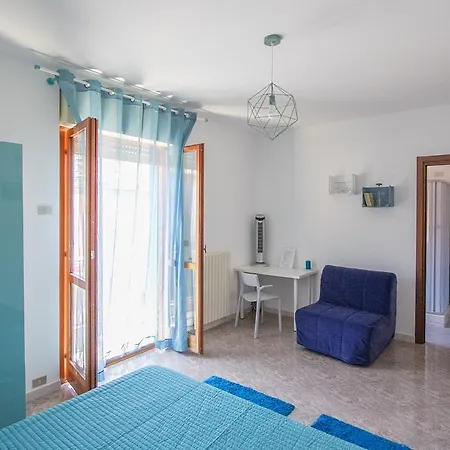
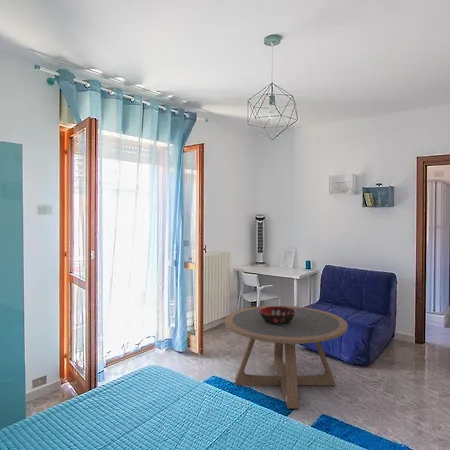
+ coffee table [224,305,348,410]
+ decorative bowl [259,305,296,325]
